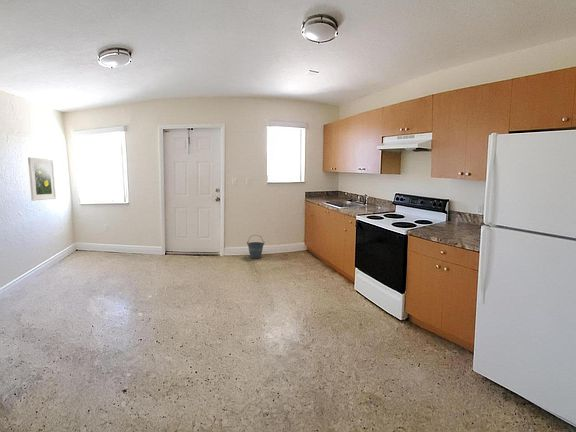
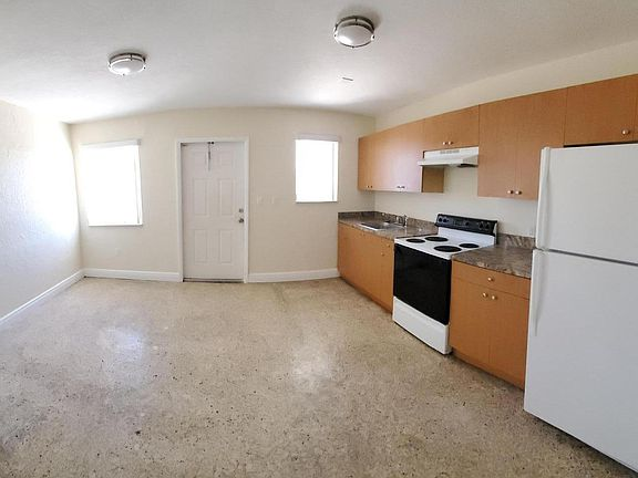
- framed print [27,156,57,202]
- bucket [246,234,266,259]
